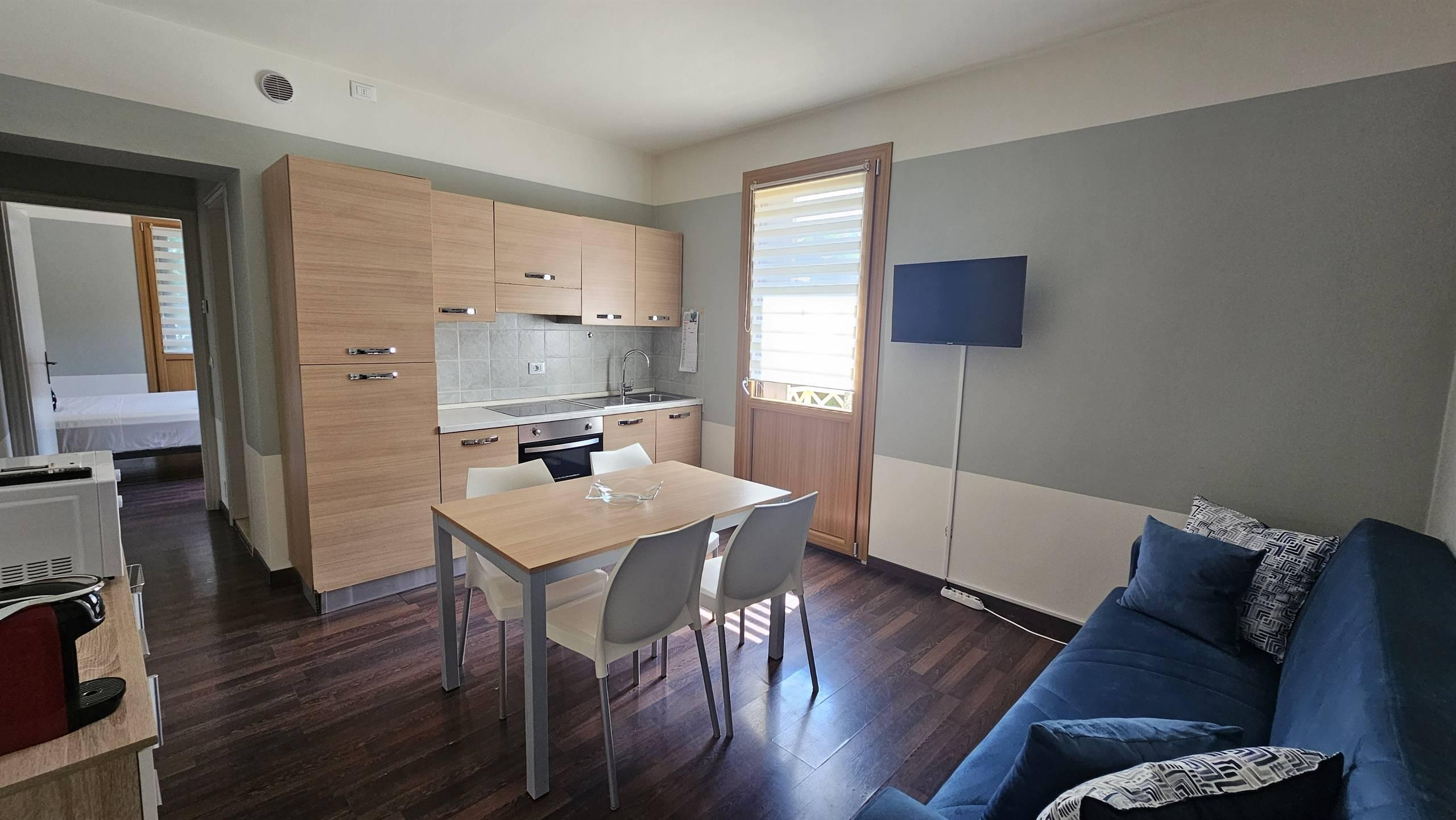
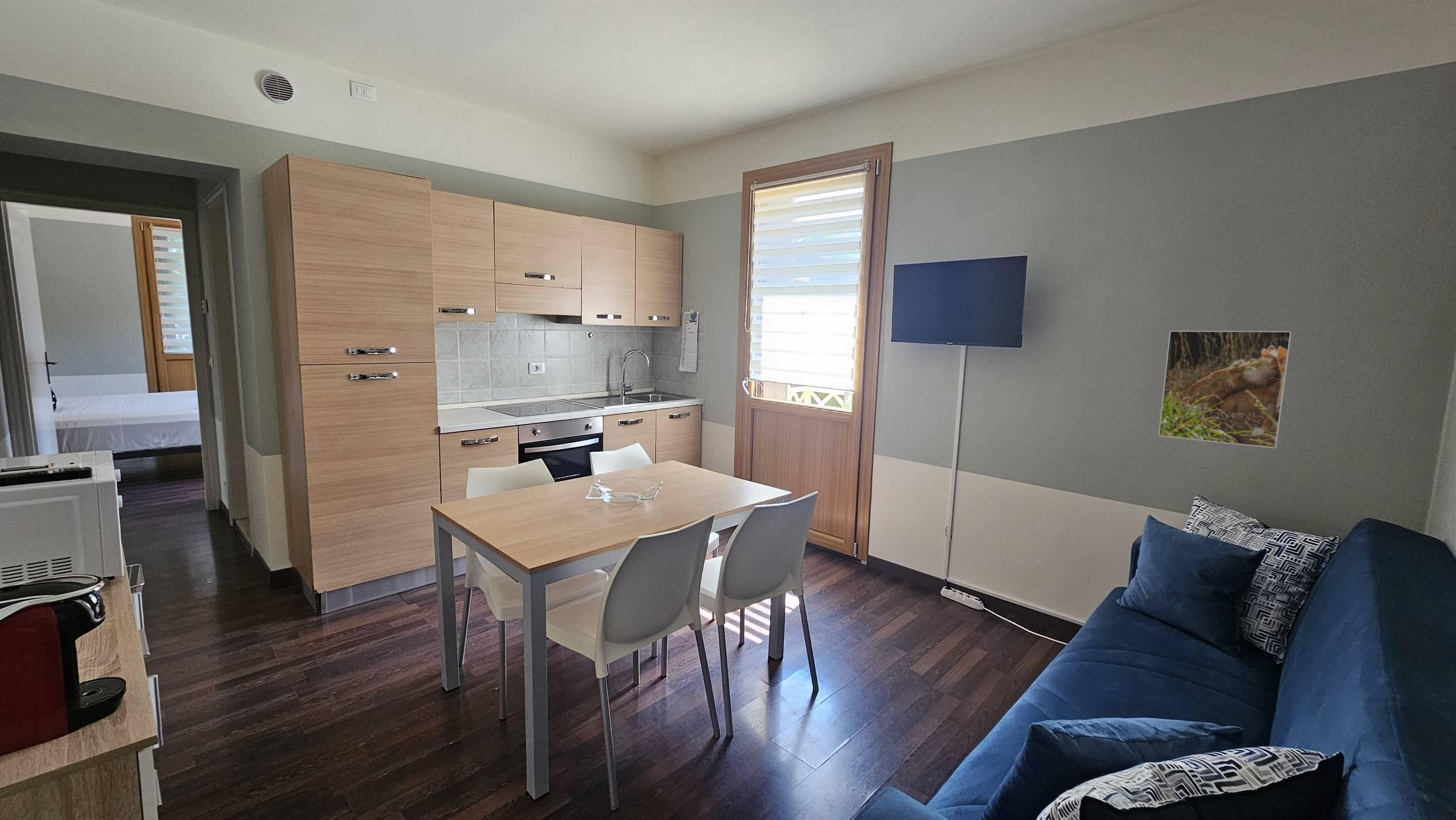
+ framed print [1158,330,1292,449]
